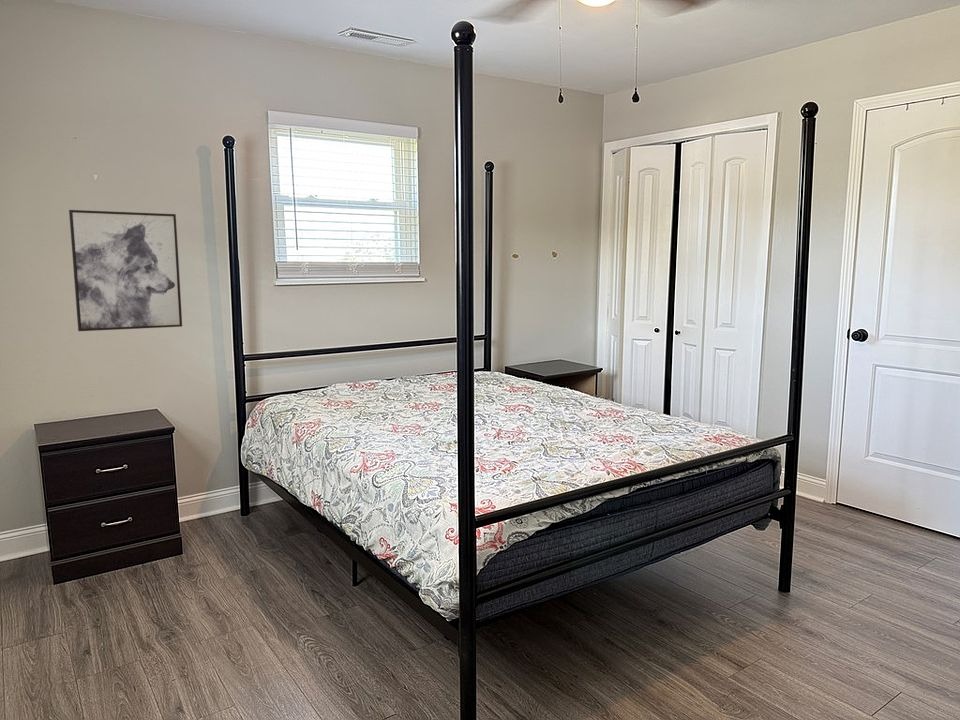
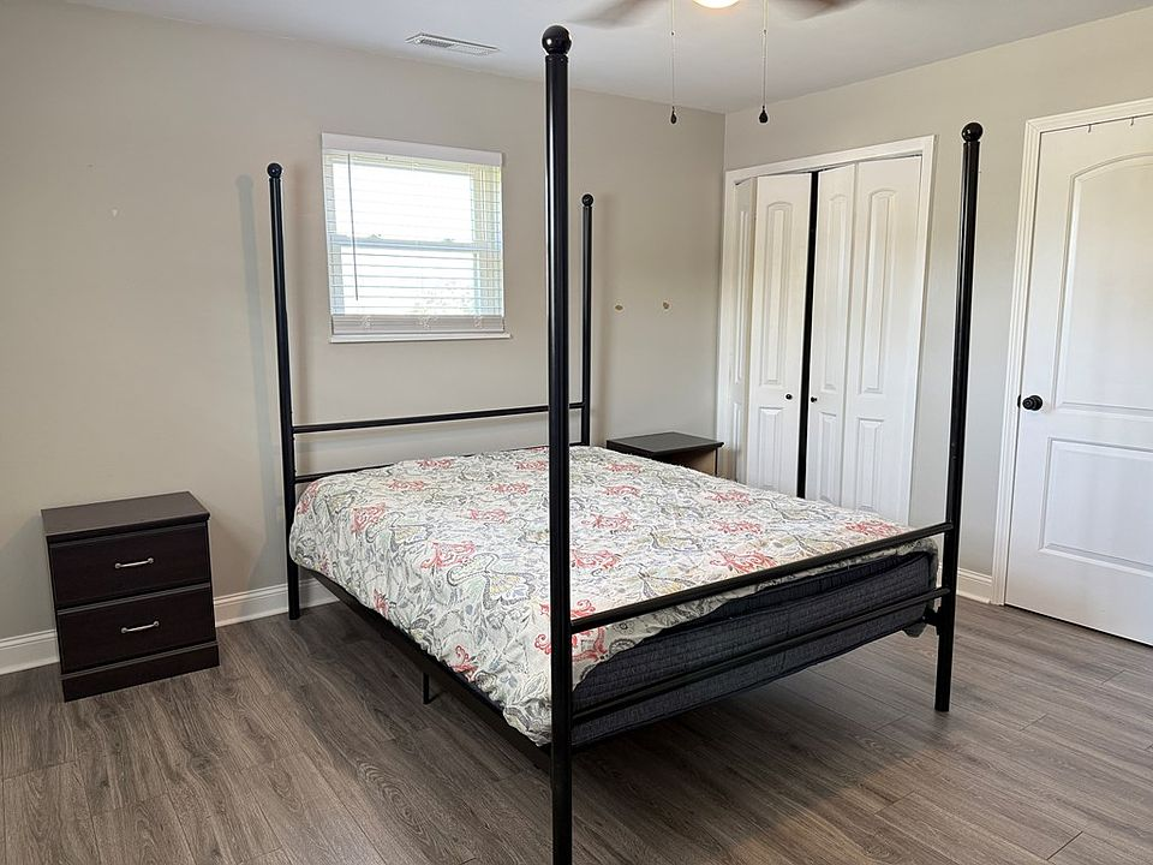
- wall art [68,209,183,332]
